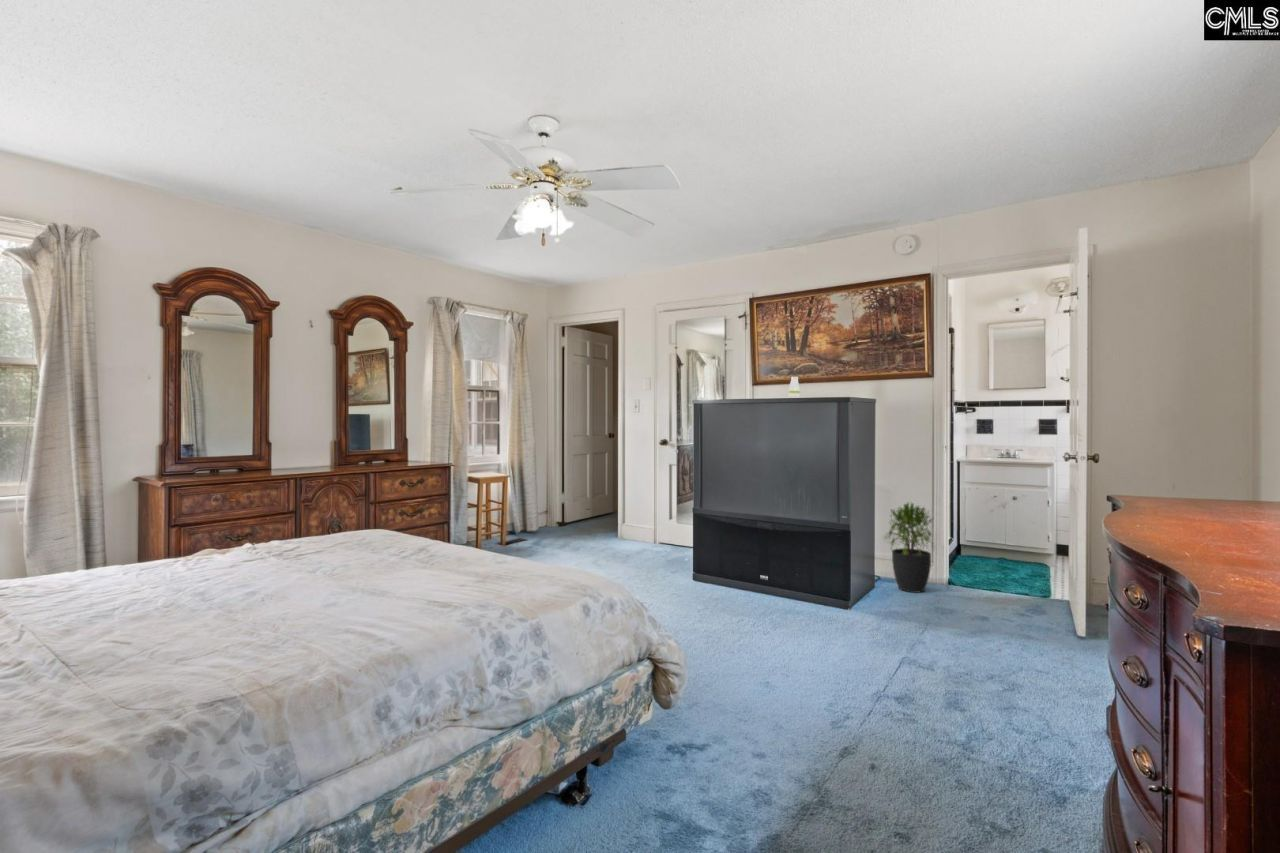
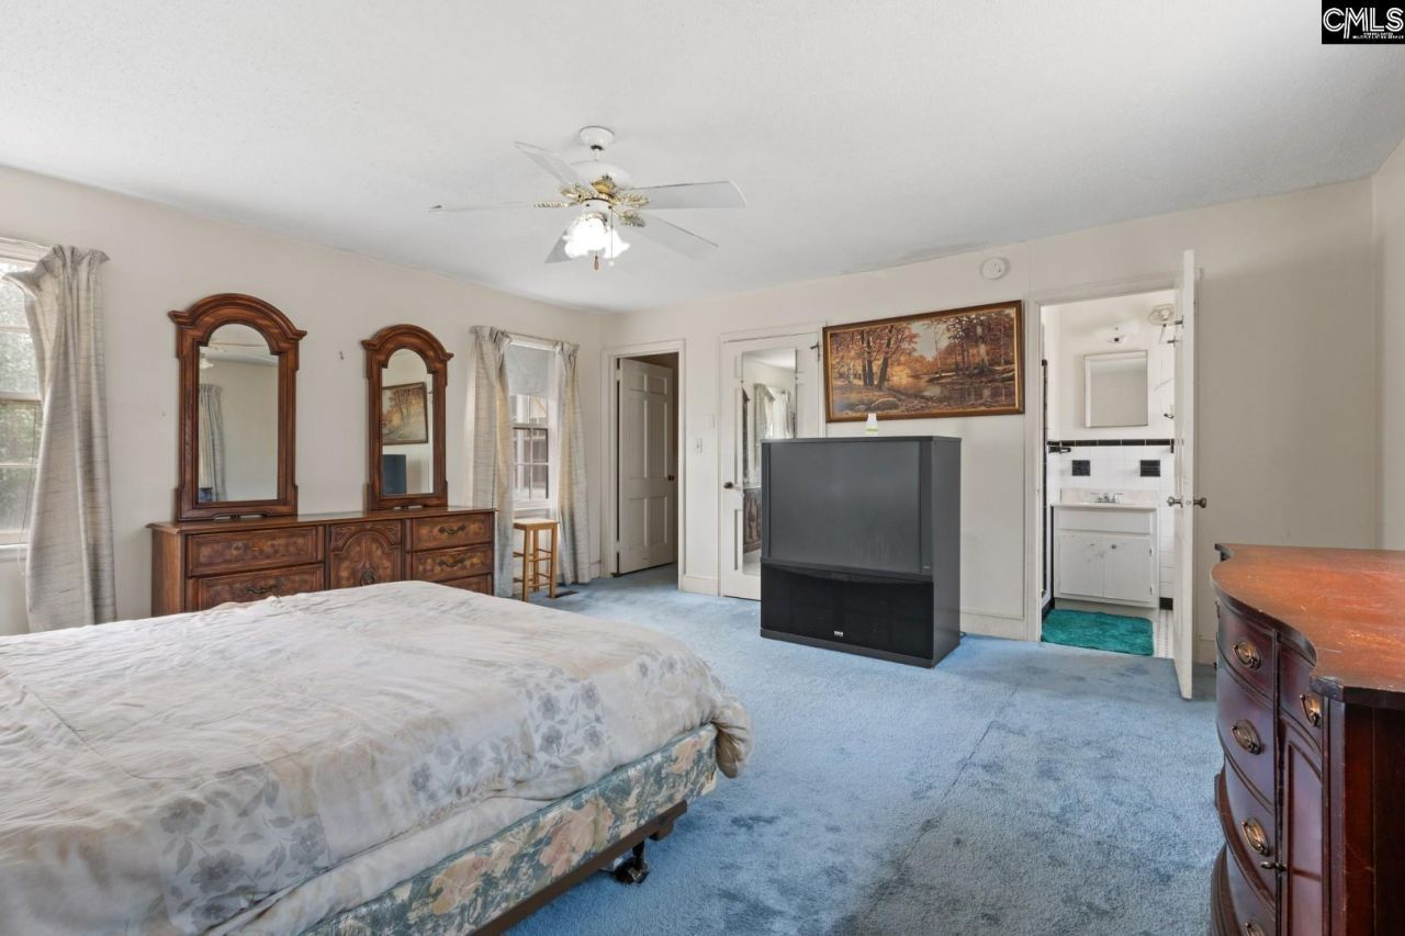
- potted plant [882,500,937,594]
